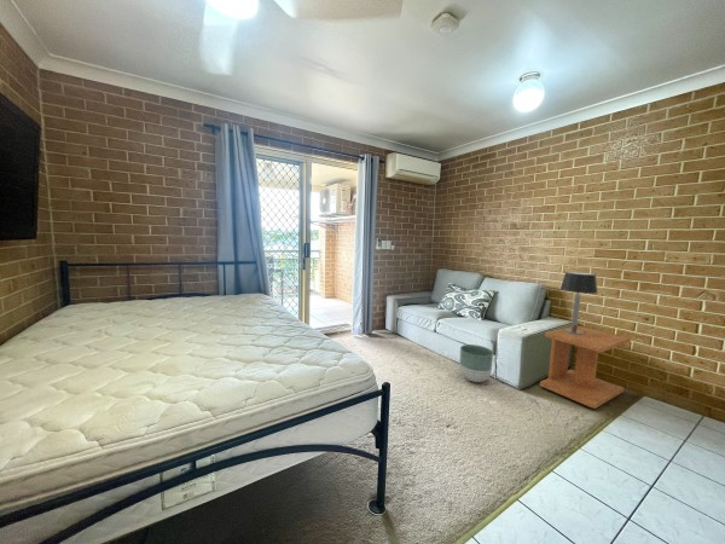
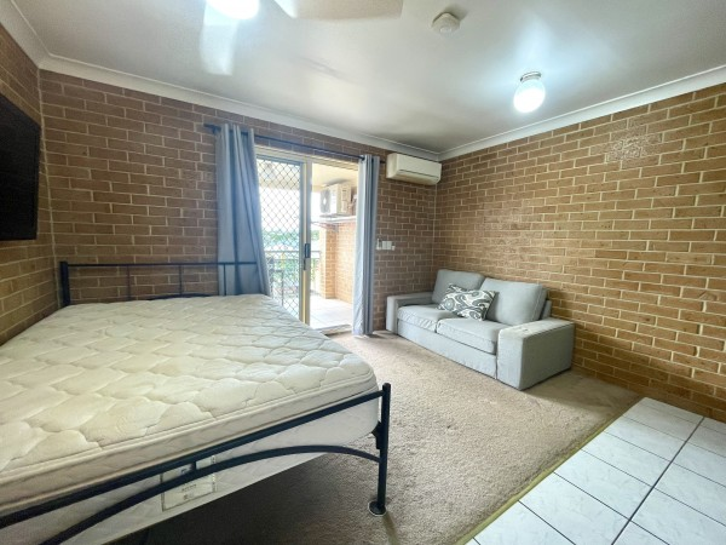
- table lamp [559,271,598,335]
- planter [458,343,494,383]
- side table [539,324,632,410]
